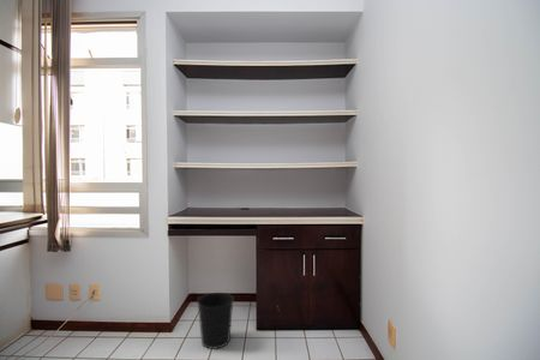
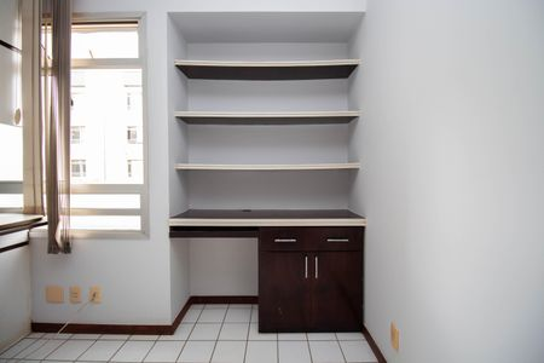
- wastebasket [196,292,235,350]
